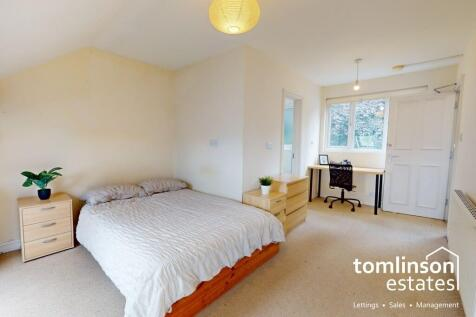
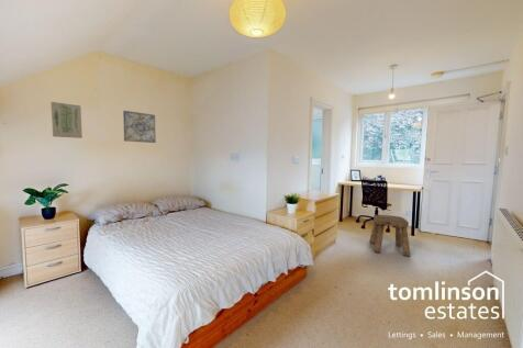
+ wall art [122,110,156,144]
+ stool [368,214,411,257]
+ wall art [51,101,84,139]
